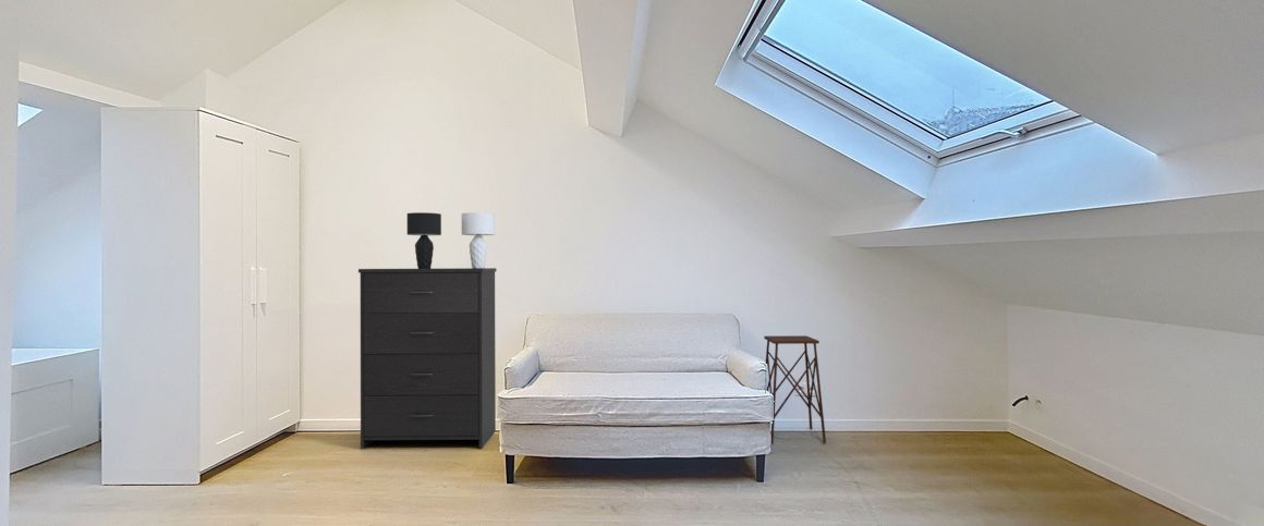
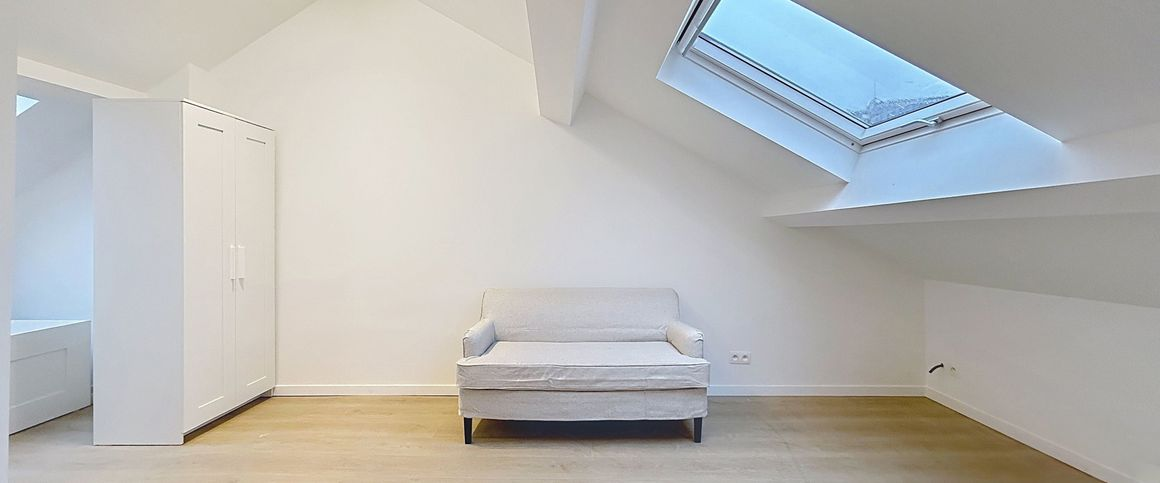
- table lamp [406,211,496,269]
- dresser [357,267,498,450]
- side table [763,334,827,444]
